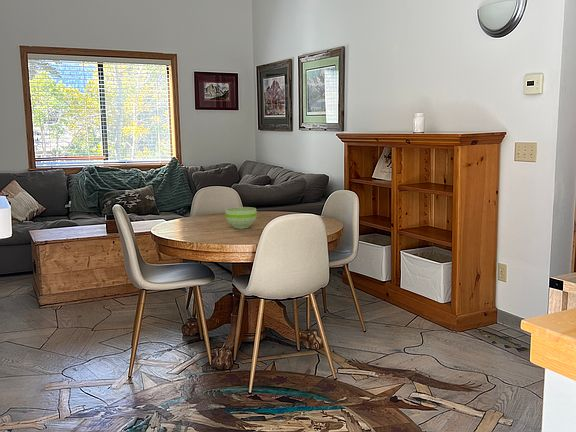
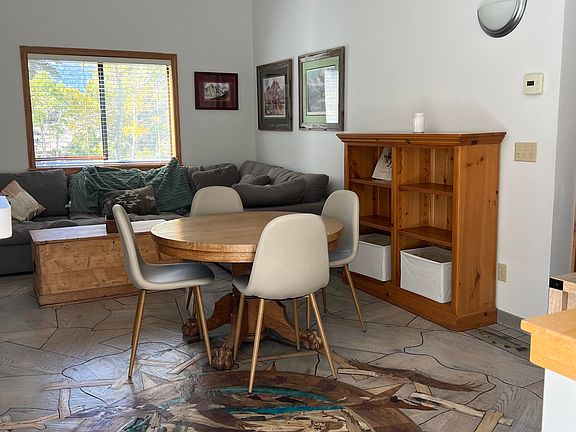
- bowl [225,206,258,229]
